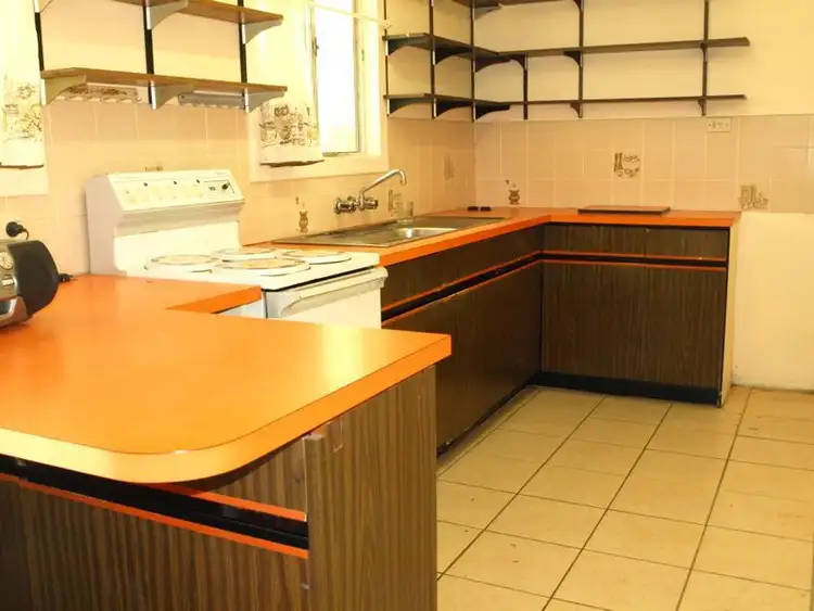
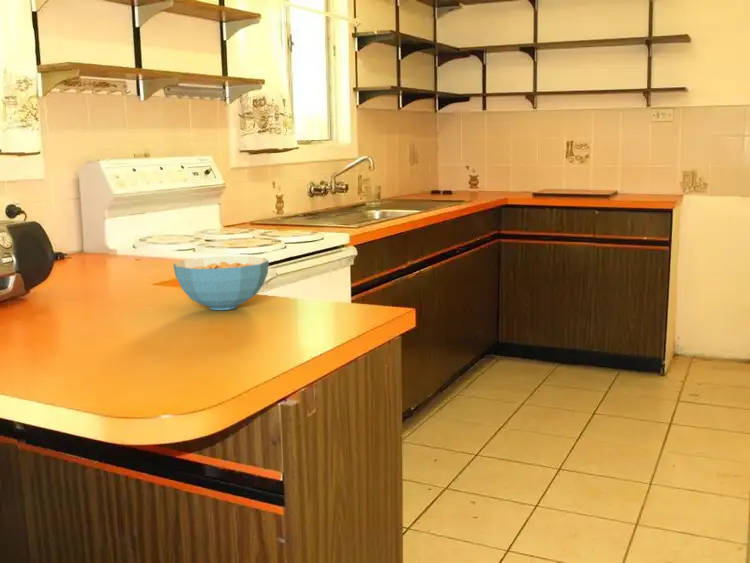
+ cereal bowl [172,255,270,311]
